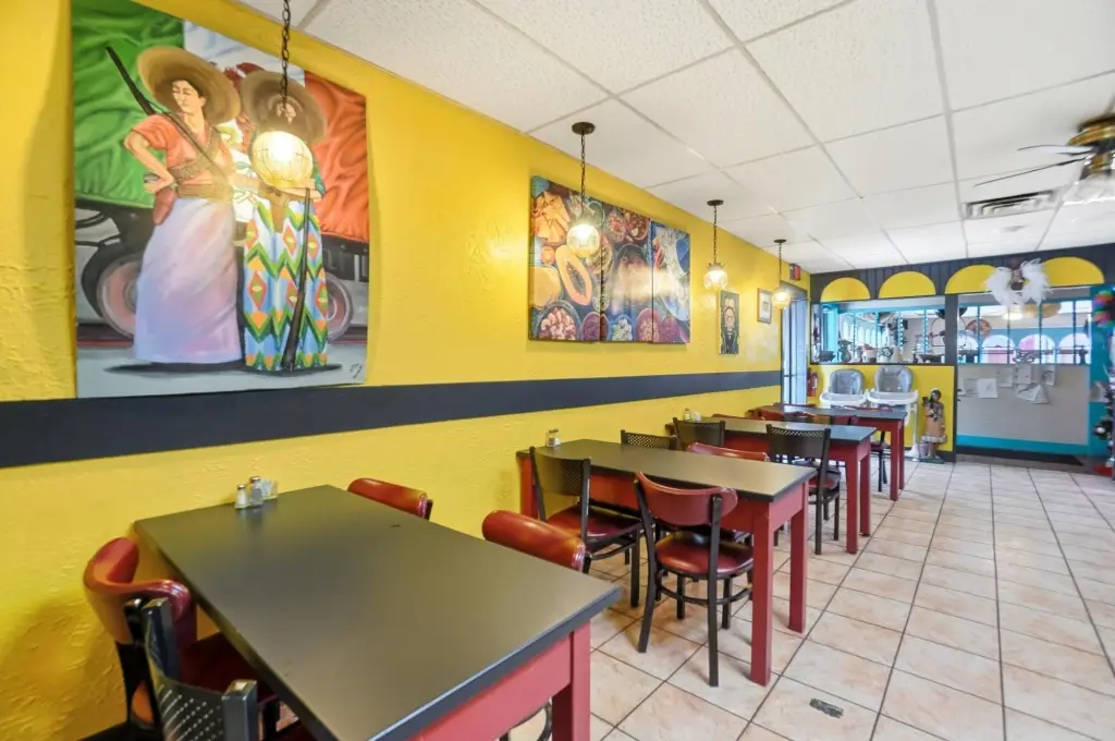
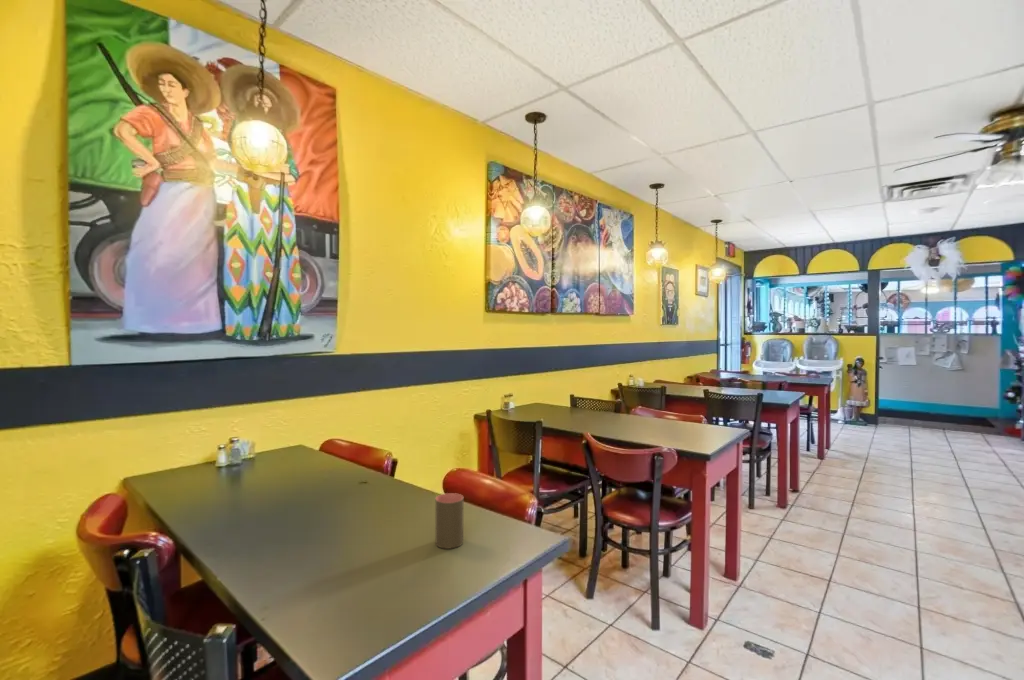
+ cup [435,492,464,550]
